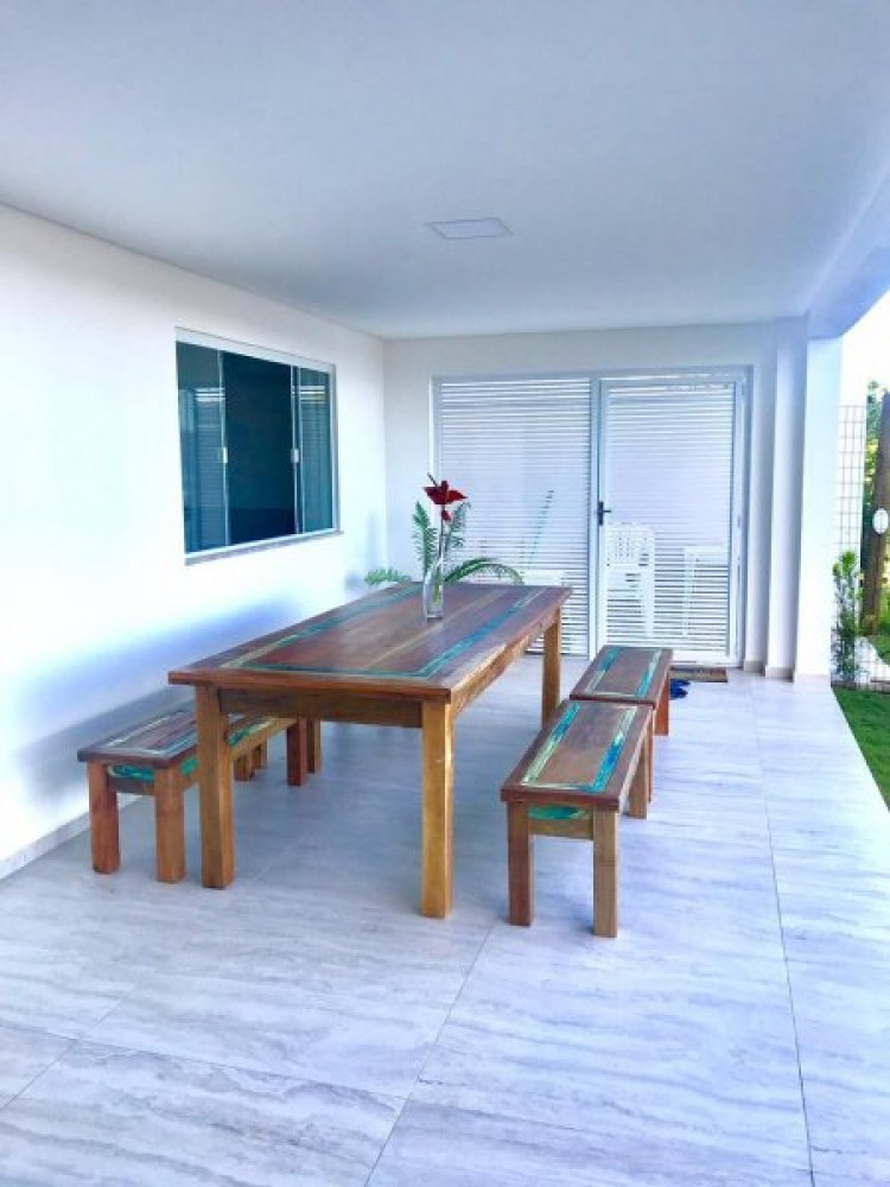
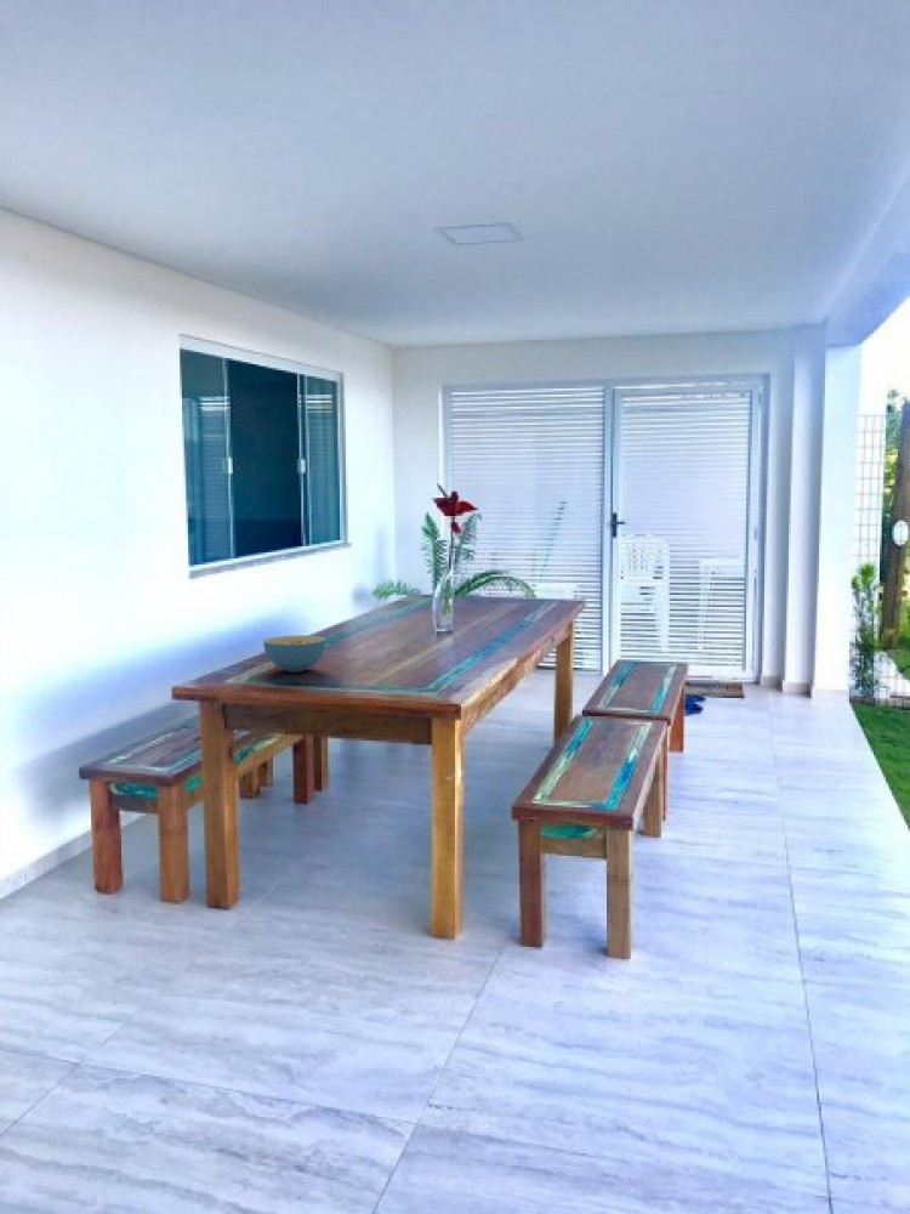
+ cereal bowl [262,634,326,673]
